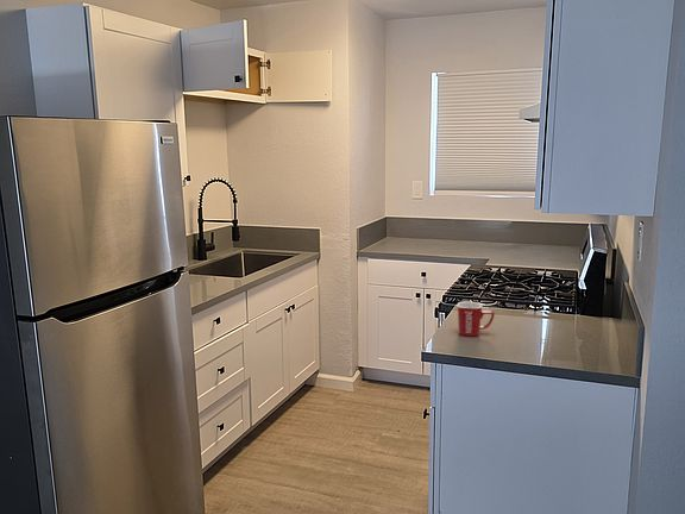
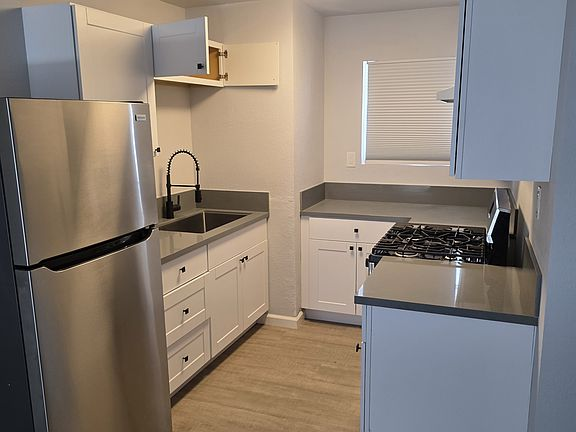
- mug [457,301,496,338]
